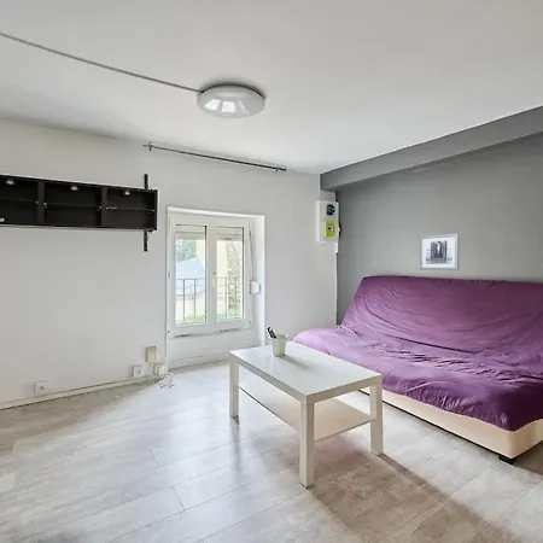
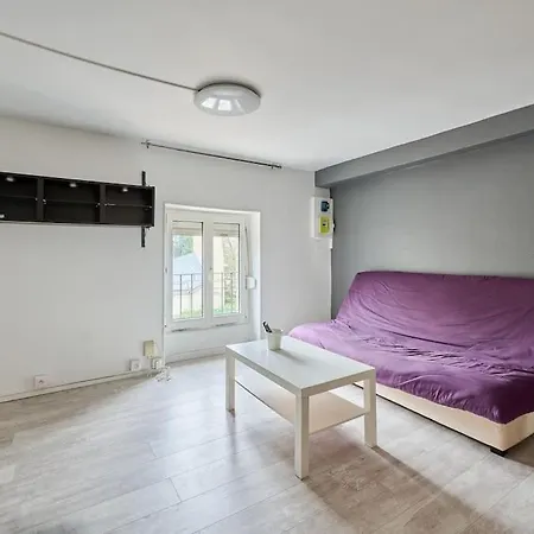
- wall art [419,233,460,272]
